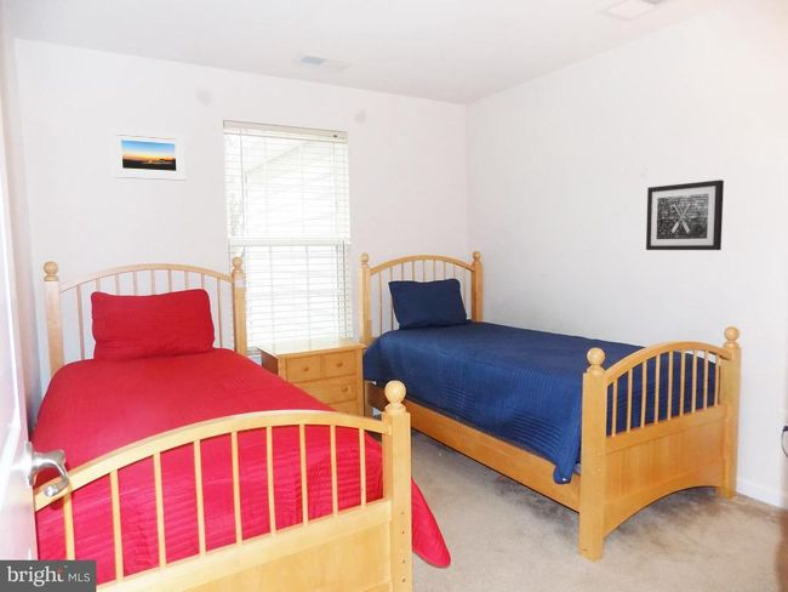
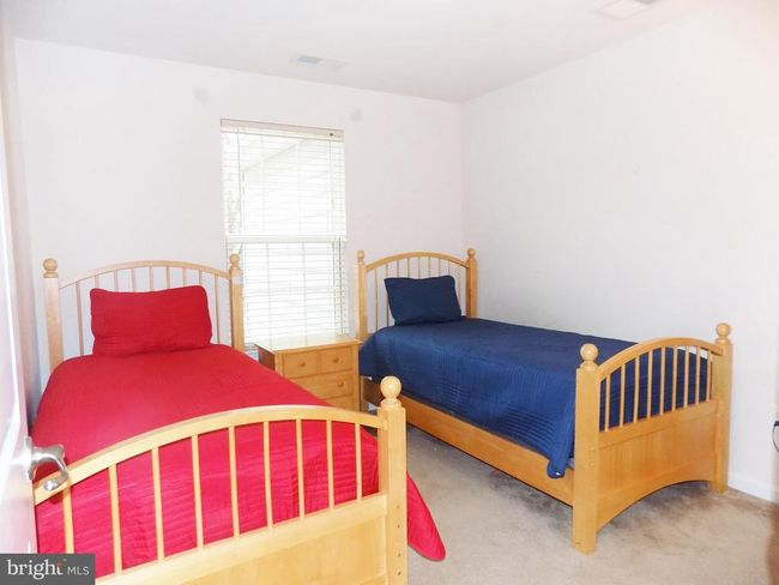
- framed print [109,129,187,182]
- wall art [645,178,725,251]
